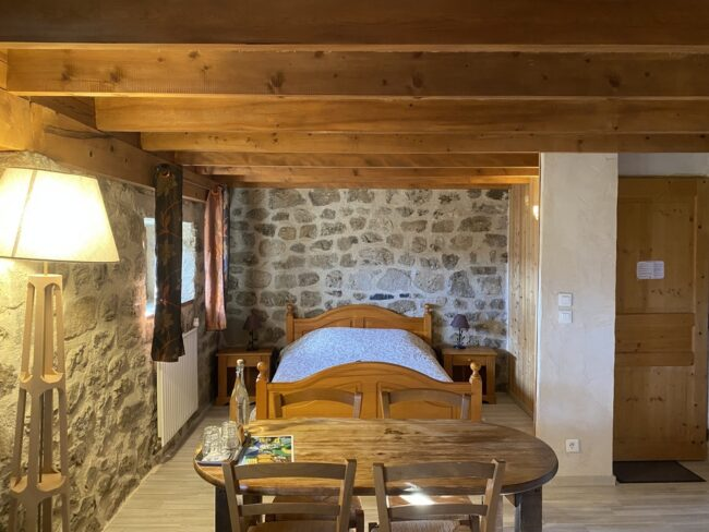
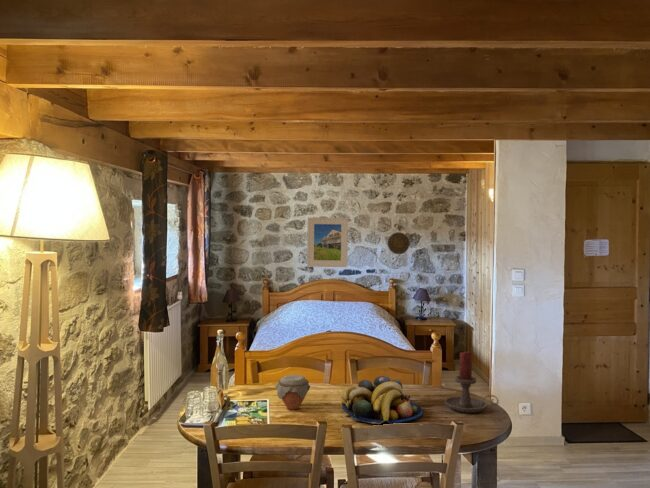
+ jar [275,374,311,411]
+ decorative plate [387,231,411,255]
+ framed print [306,217,349,268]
+ candle holder [444,350,500,413]
+ fruit bowl [340,375,424,425]
